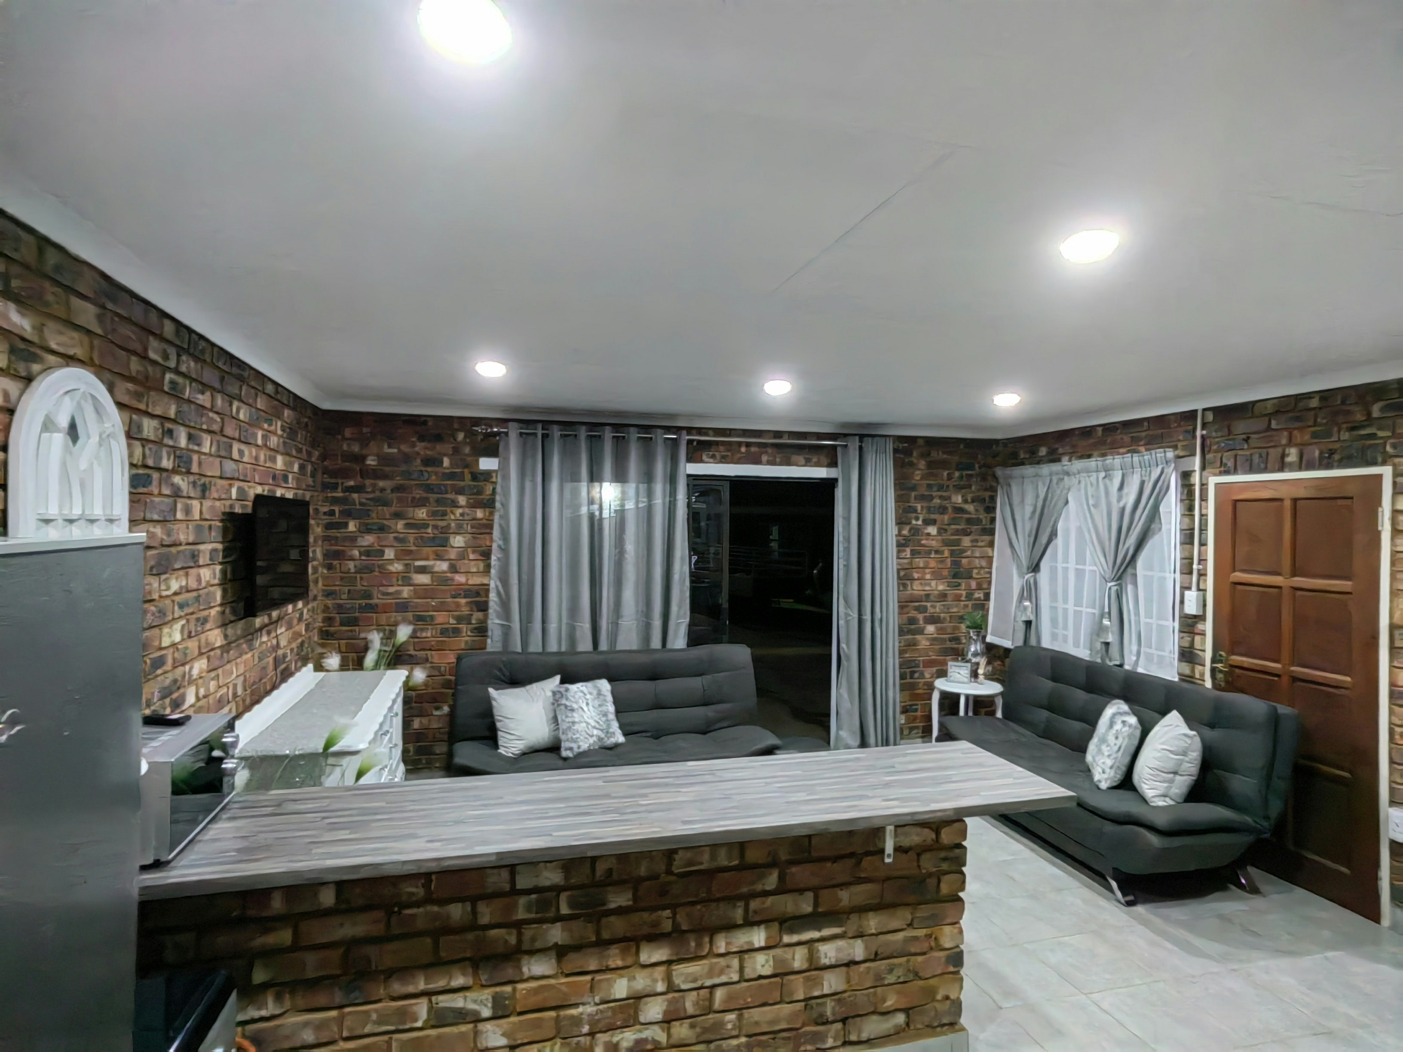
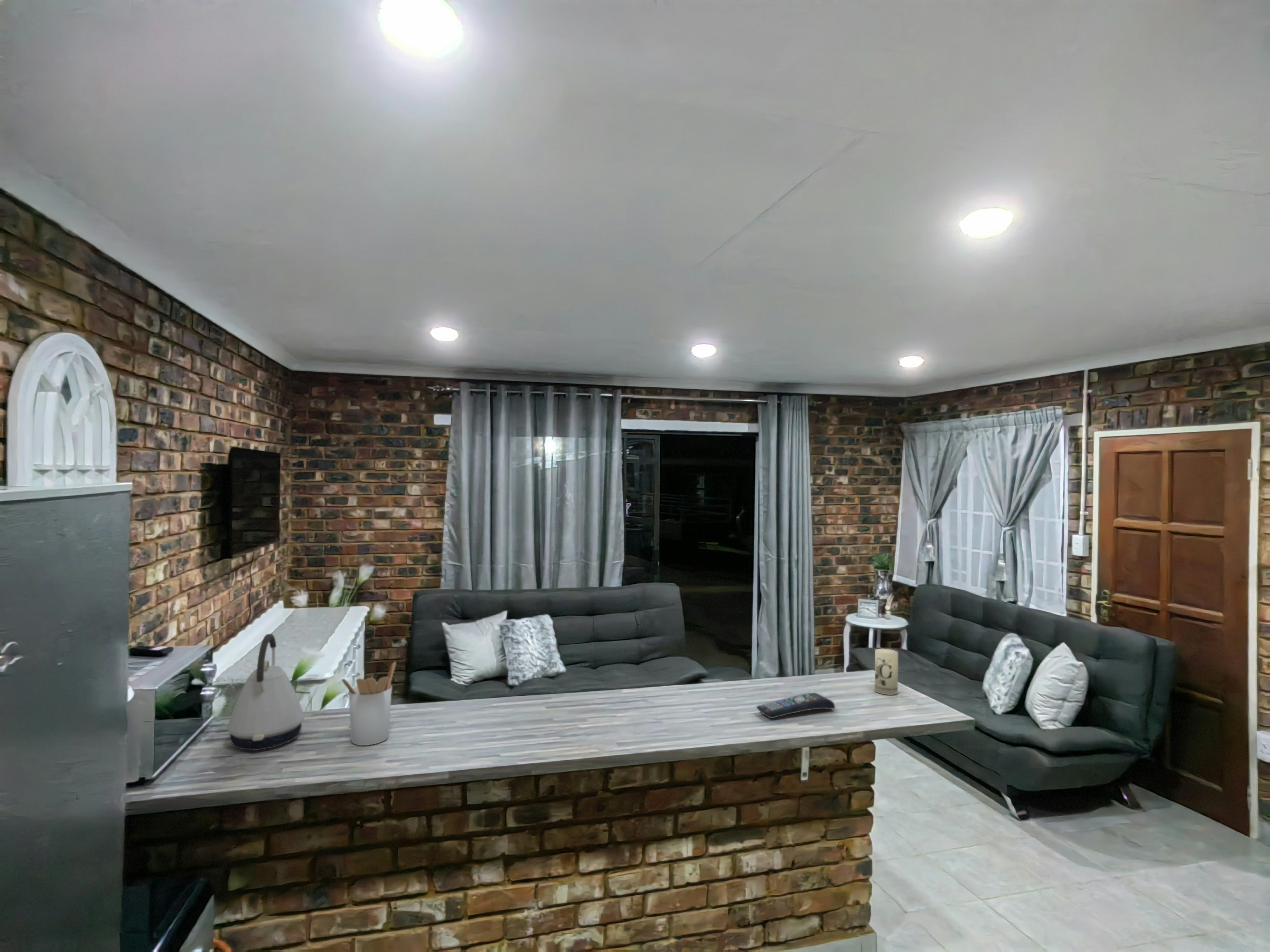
+ remote control [756,692,835,719]
+ candle [874,648,898,695]
+ utensil holder [340,661,396,746]
+ kettle [227,633,305,751]
